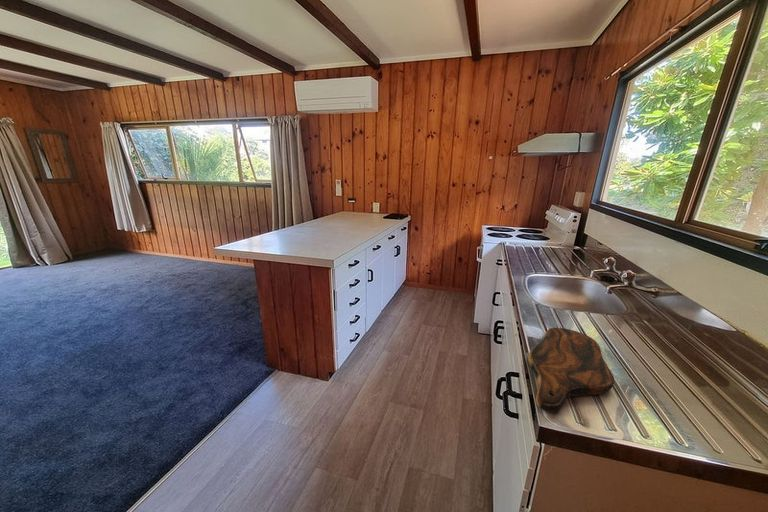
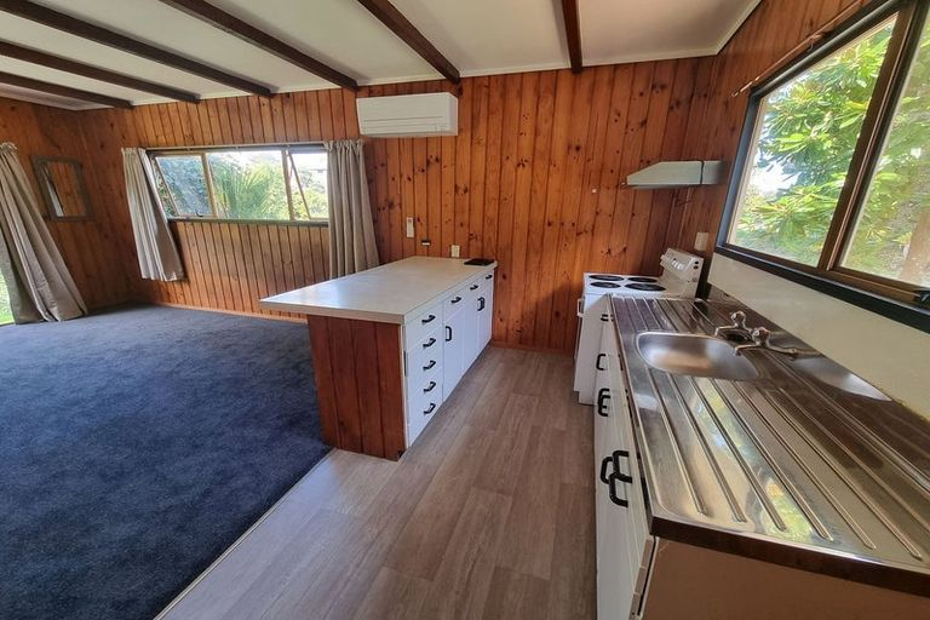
- cutting board [527,327,615,414]
